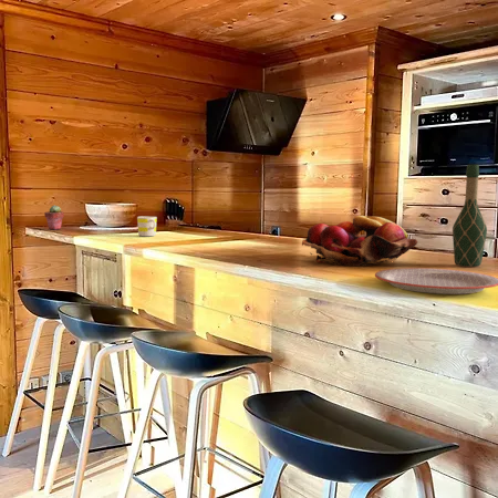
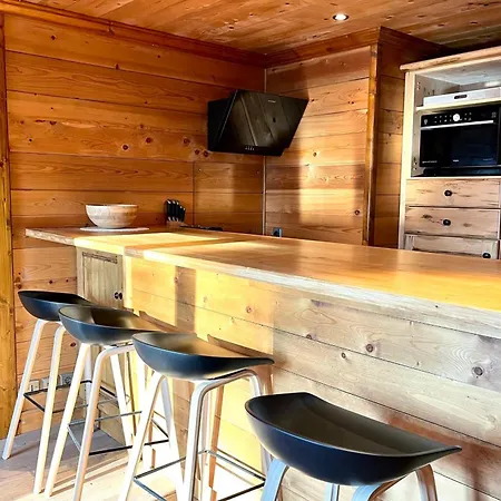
- wine bottle [452,164,488,268]
- fruit basket [301,215,418,267]
- plate [374,267,498,295]
- potted succulent [43,205,65,230]
- mug [136,216,158,237]
